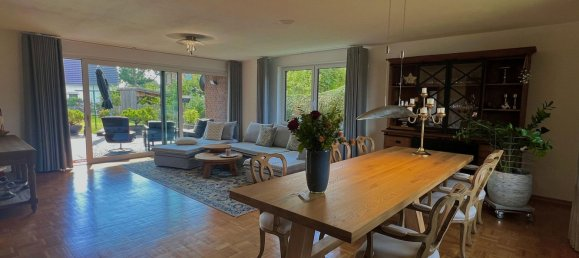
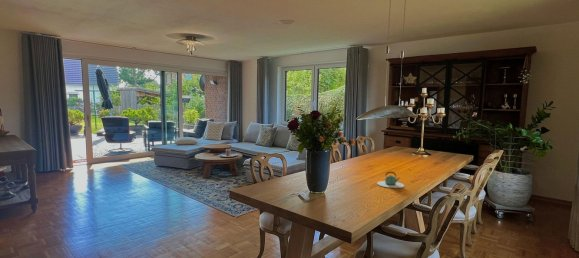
+ teapot [376,171,405,189]
